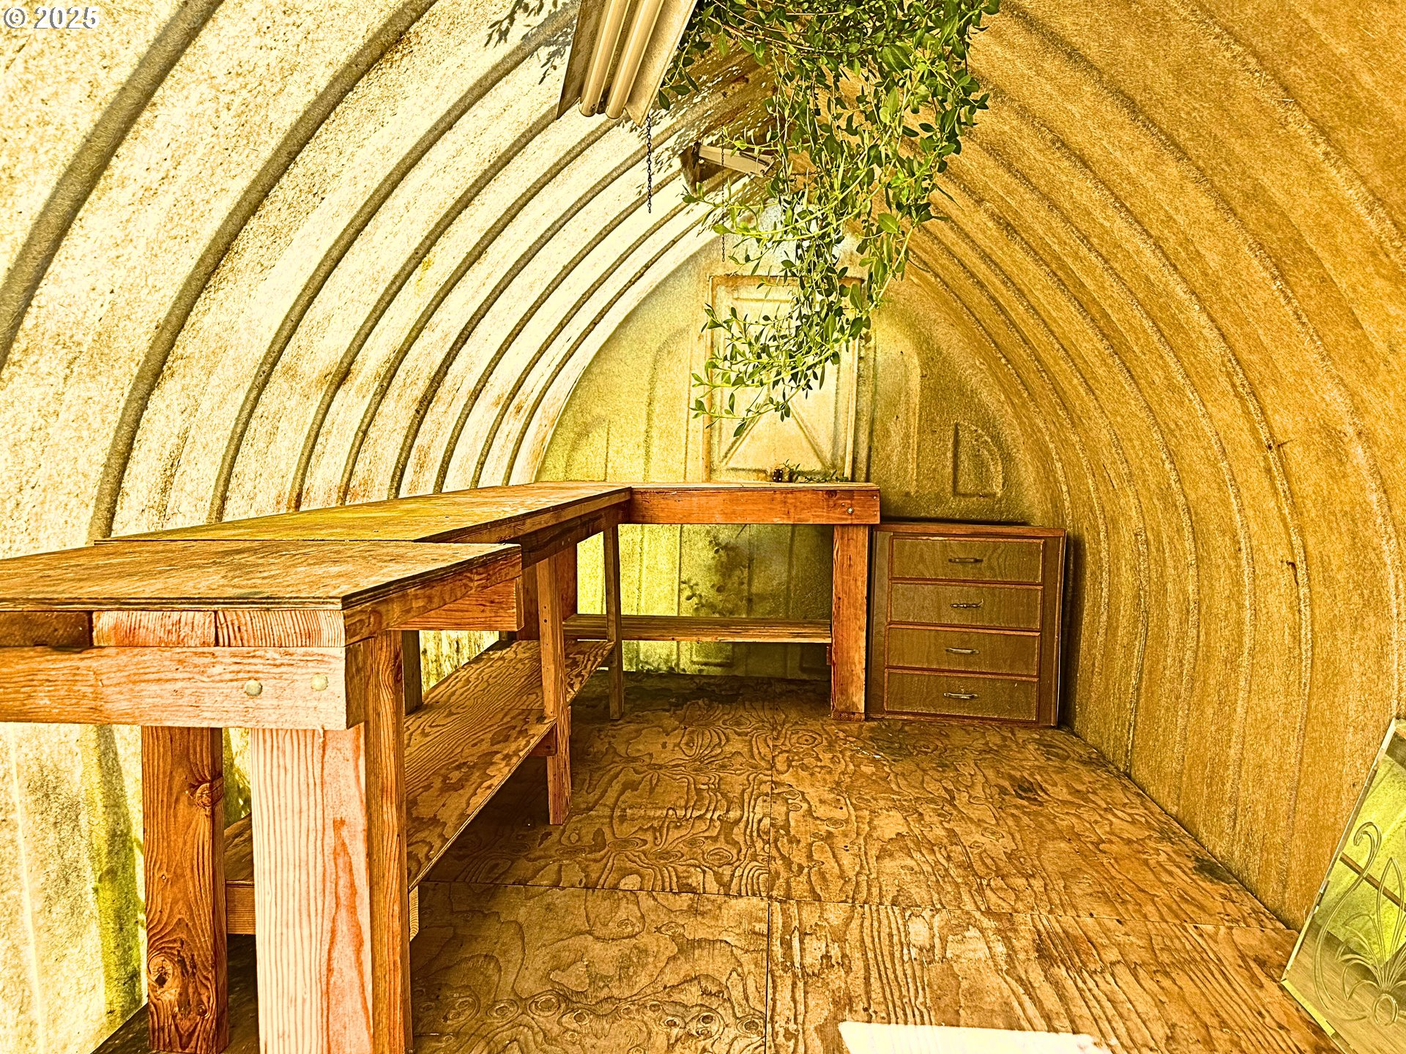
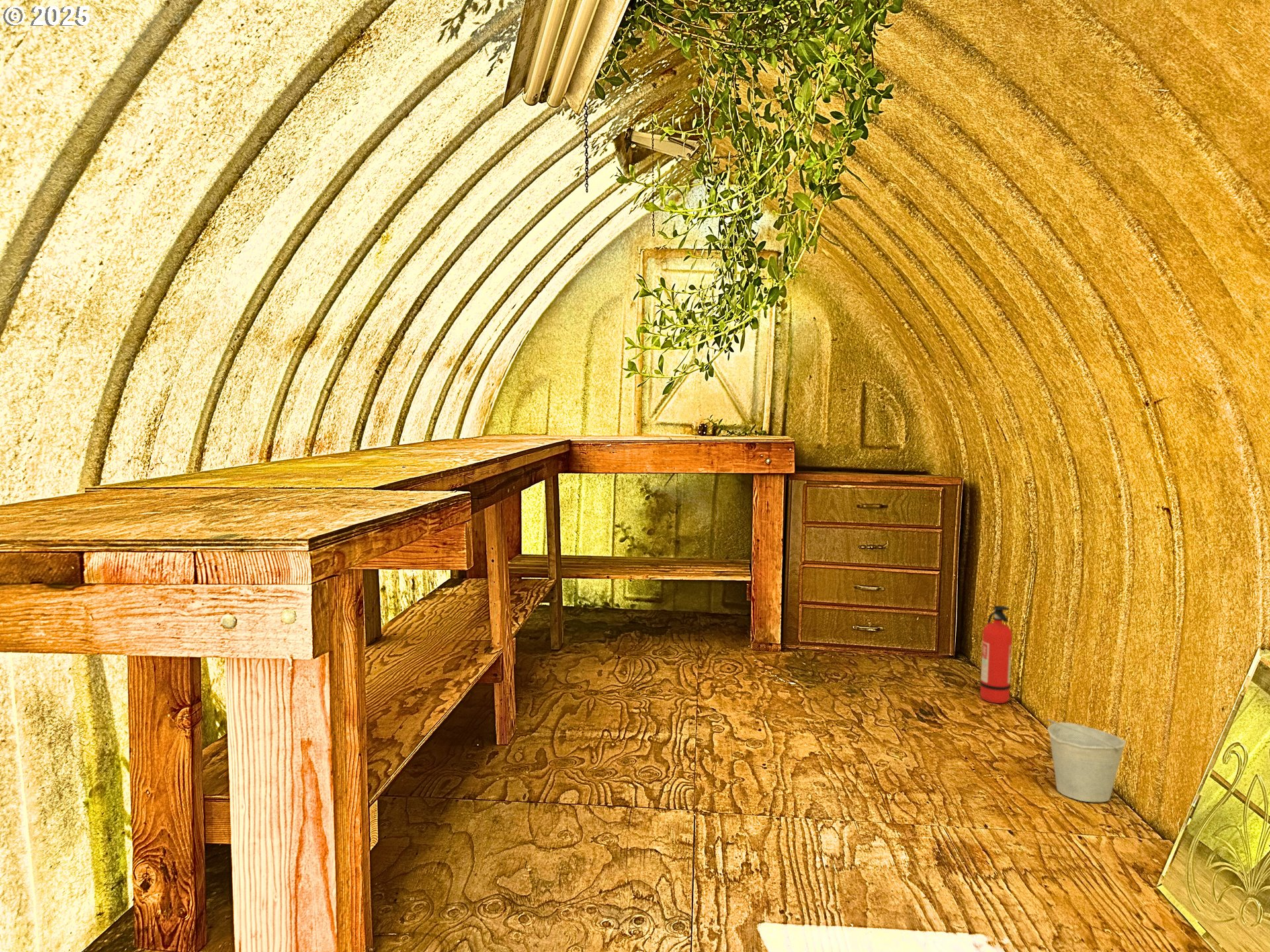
+ bucket [1046,718,1127,803]
+ fire extinguisher [979,605,1013,704]
